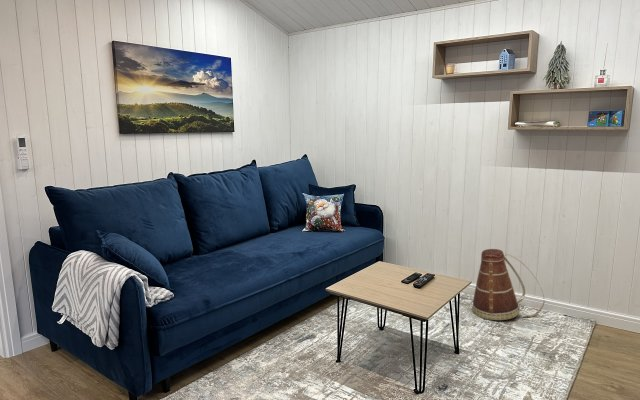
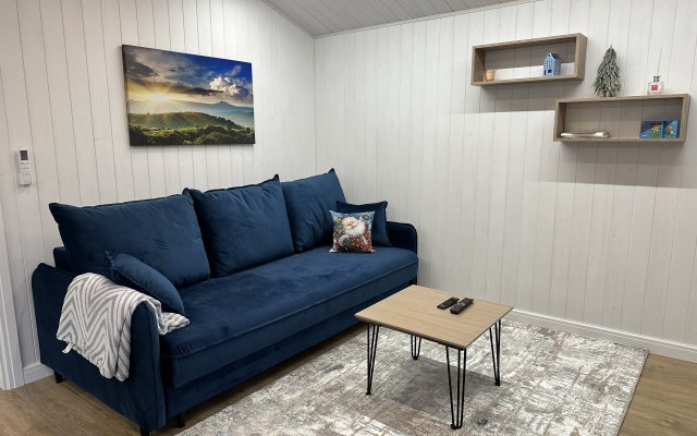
- basket [471,248,545,321]
